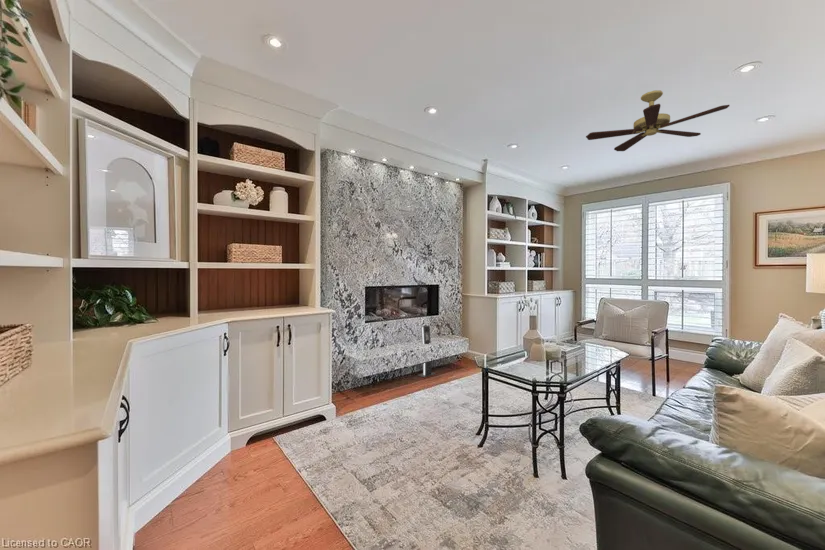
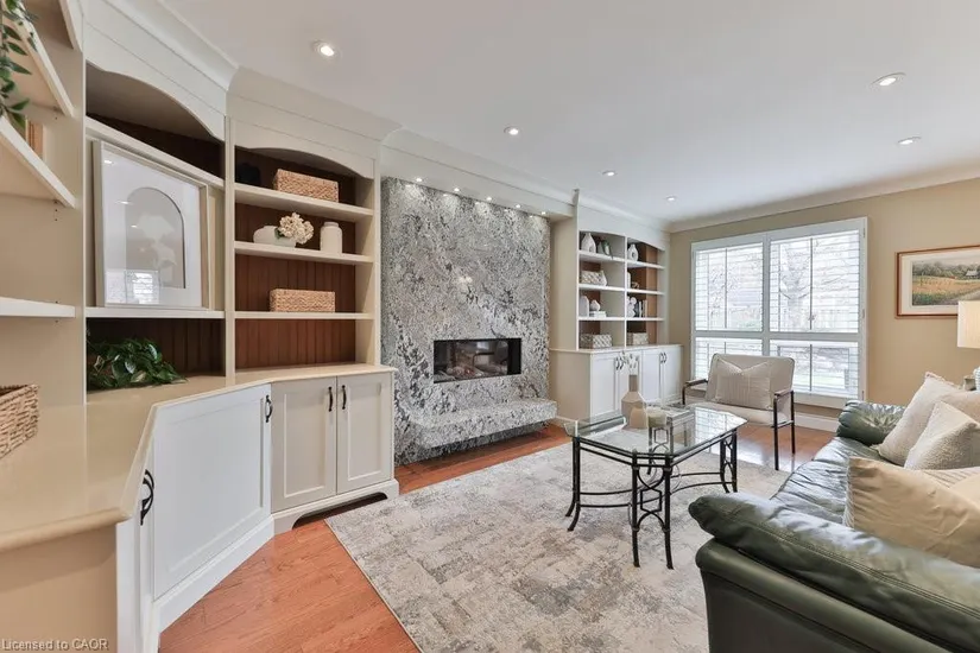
- ceiling fan [585,89,730,152]
- speaker [417,325,437,378]
